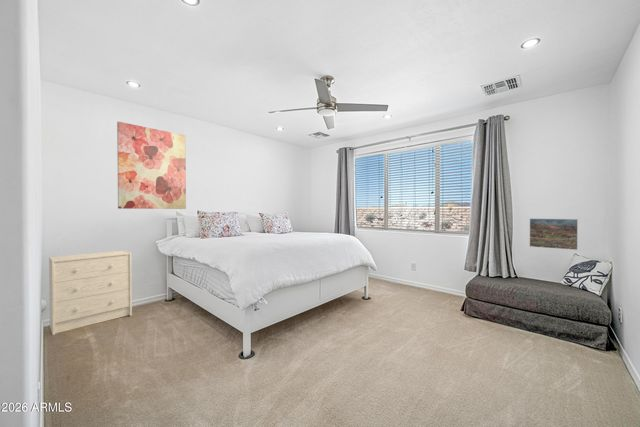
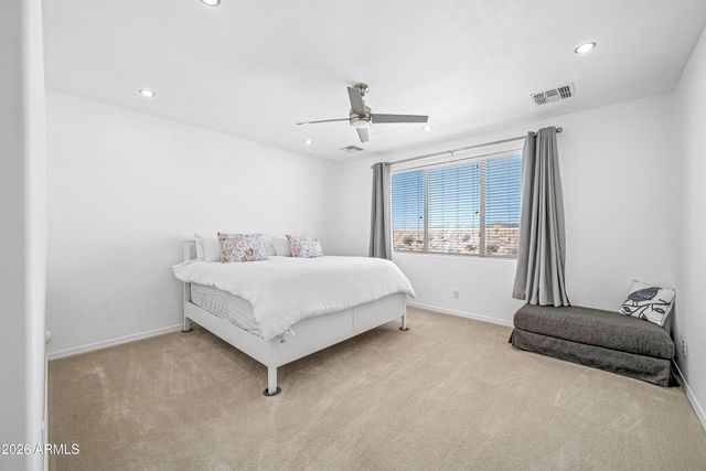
- dresser [48,249,133,336]
- wall art [116,121,187,210]
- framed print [529,218,579,251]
